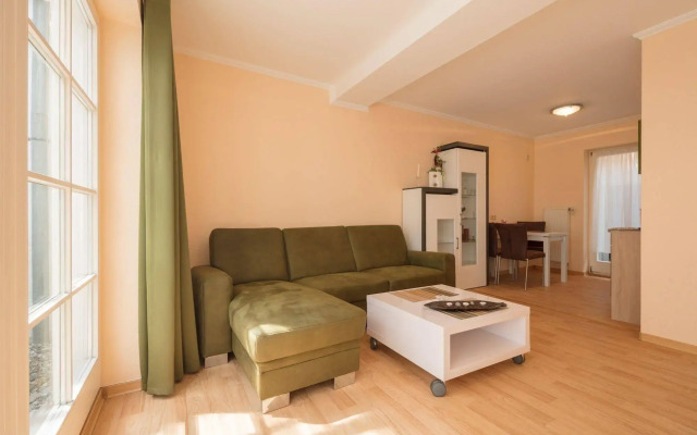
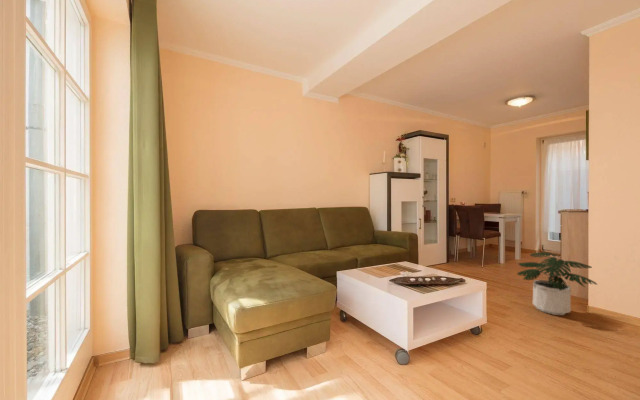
+ potted plant [516,251,599,316]
